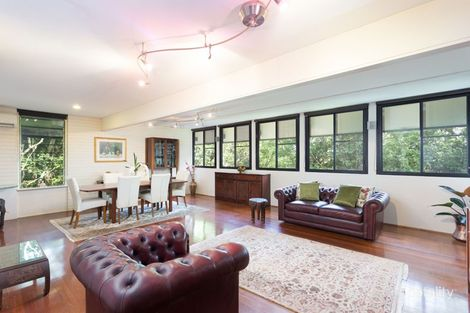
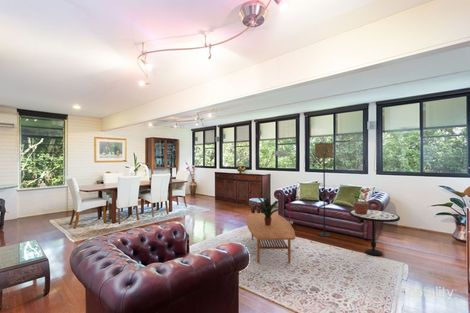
+ floor lamp [274,150,294,225]
+ potted plant [254,197,281,225]
+ floor lamp [314,142,335,238]
+ coffee table [246,212,296,264]
+ potted plant [352,188,370,214]
+ side table [348,209,401,257]
